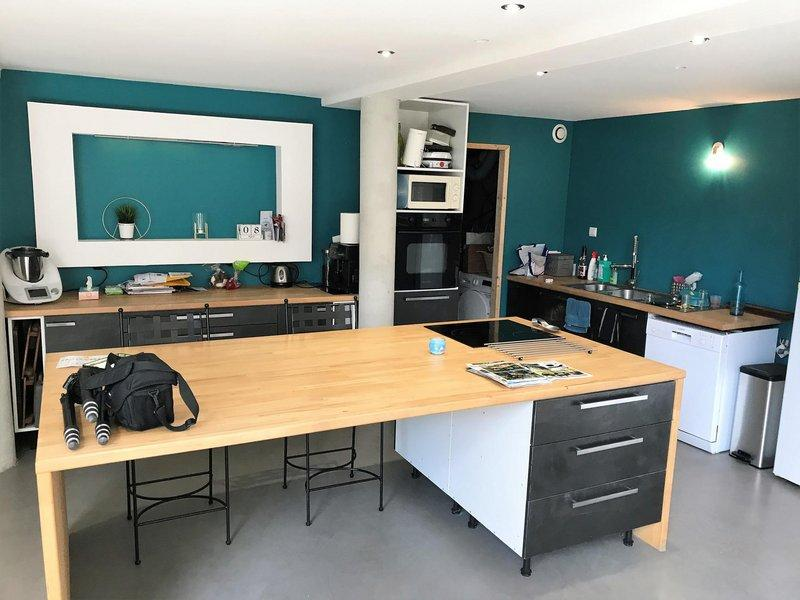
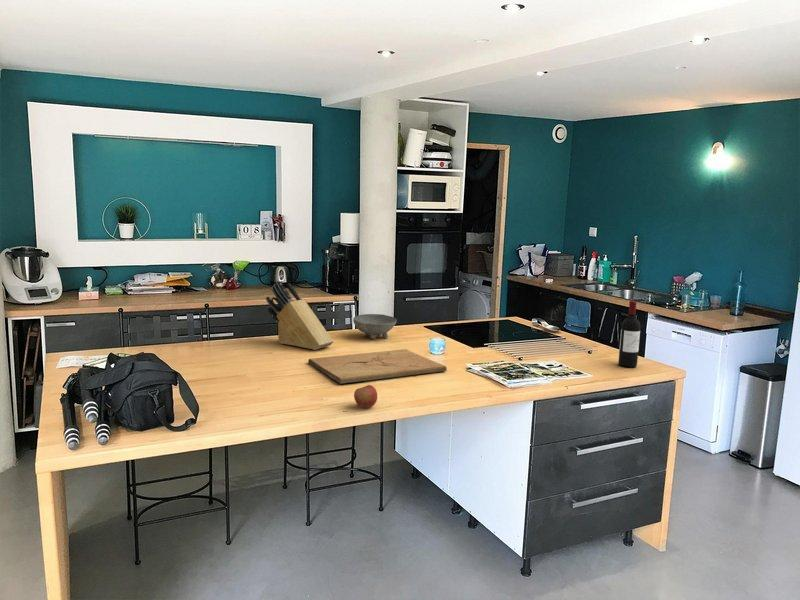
+ bowl [352,313,398,340]
+ apple [353,384,378,409]
+ cutting board [307,348,448,385]
+ wine bottle [617,300,641,368]
+ knife block [265,280,334,351]
